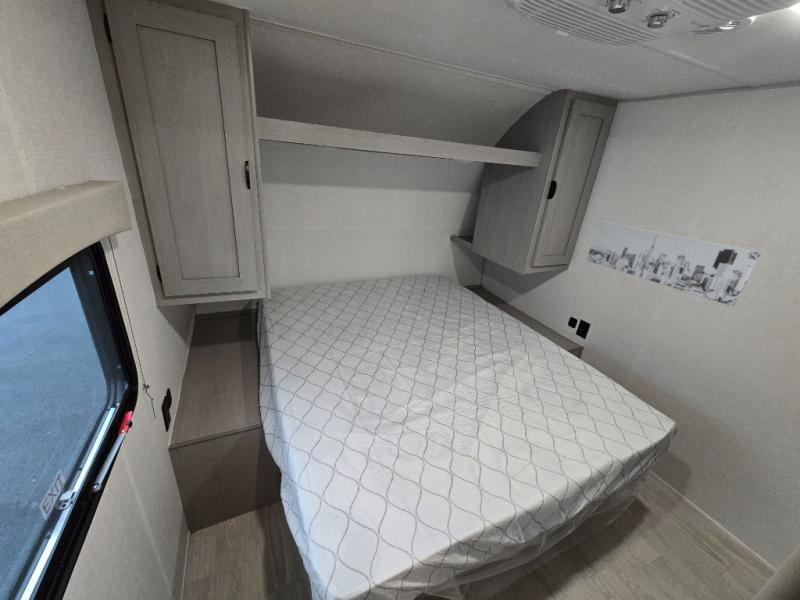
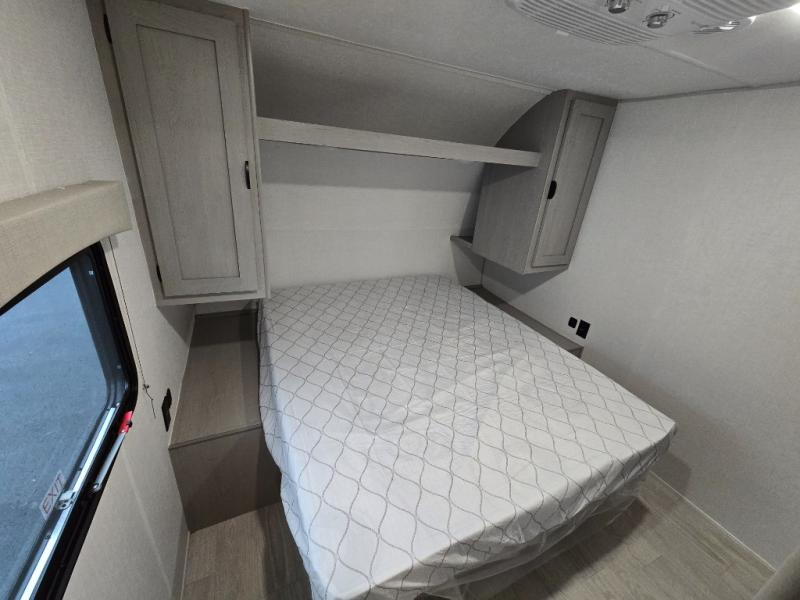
- wall art [585,220,762,307]
